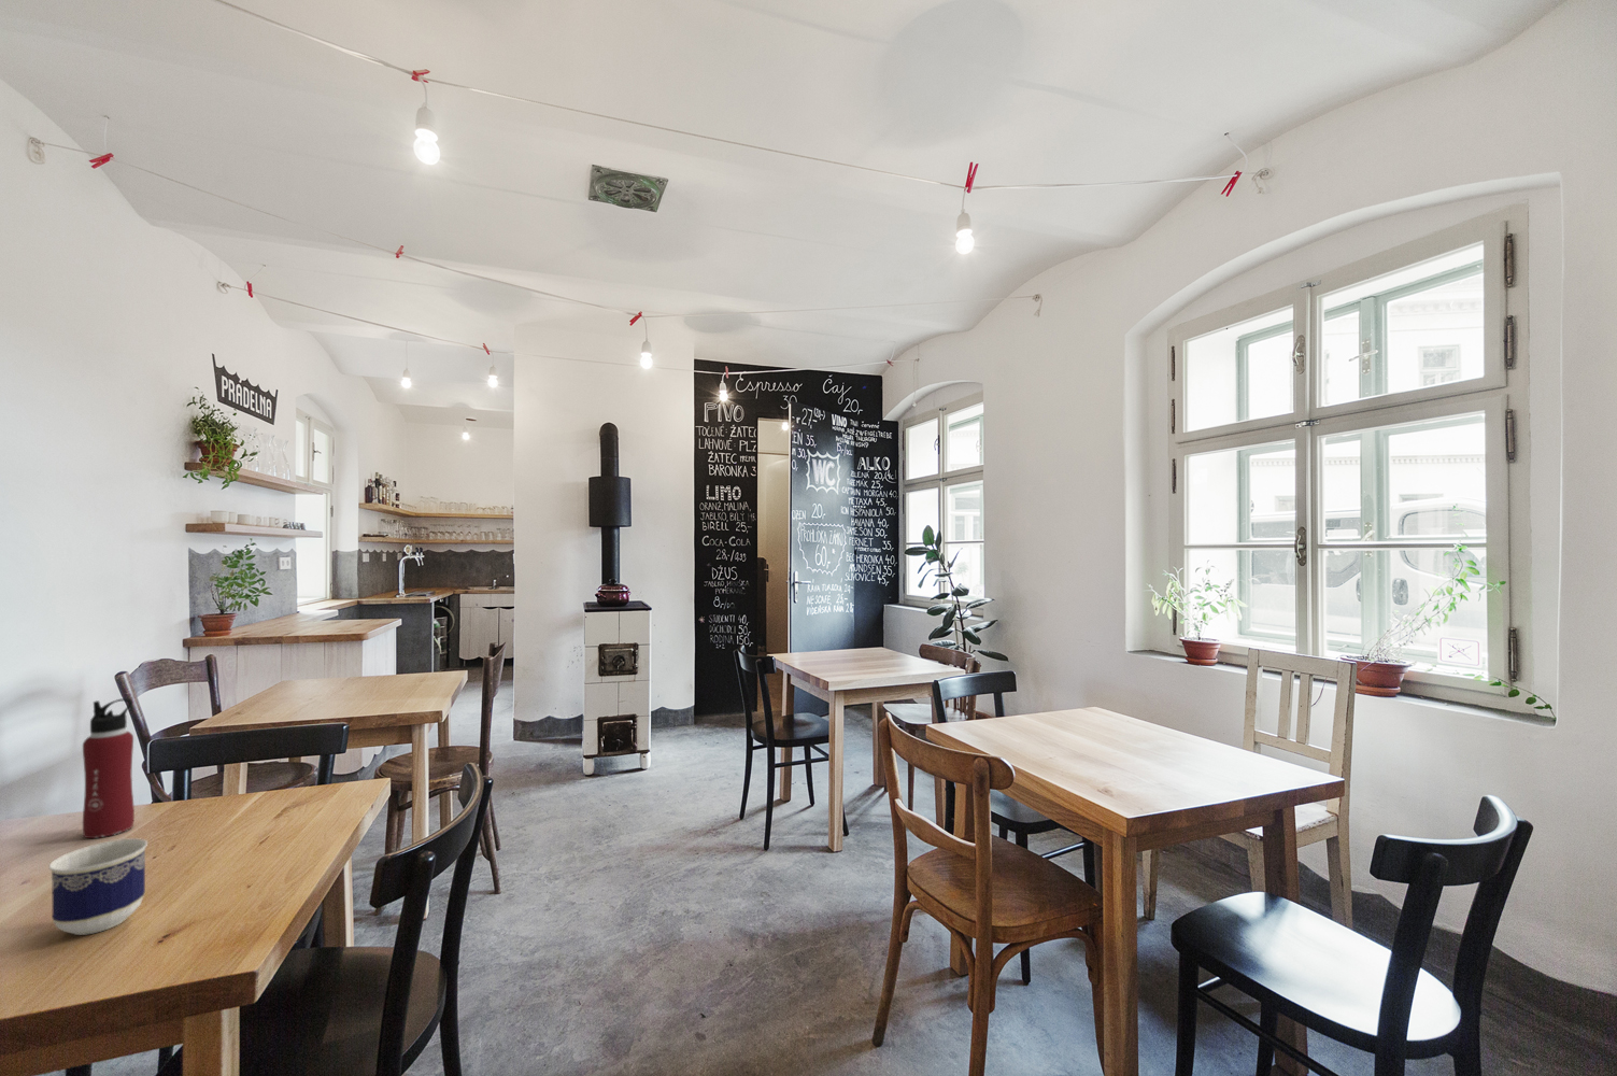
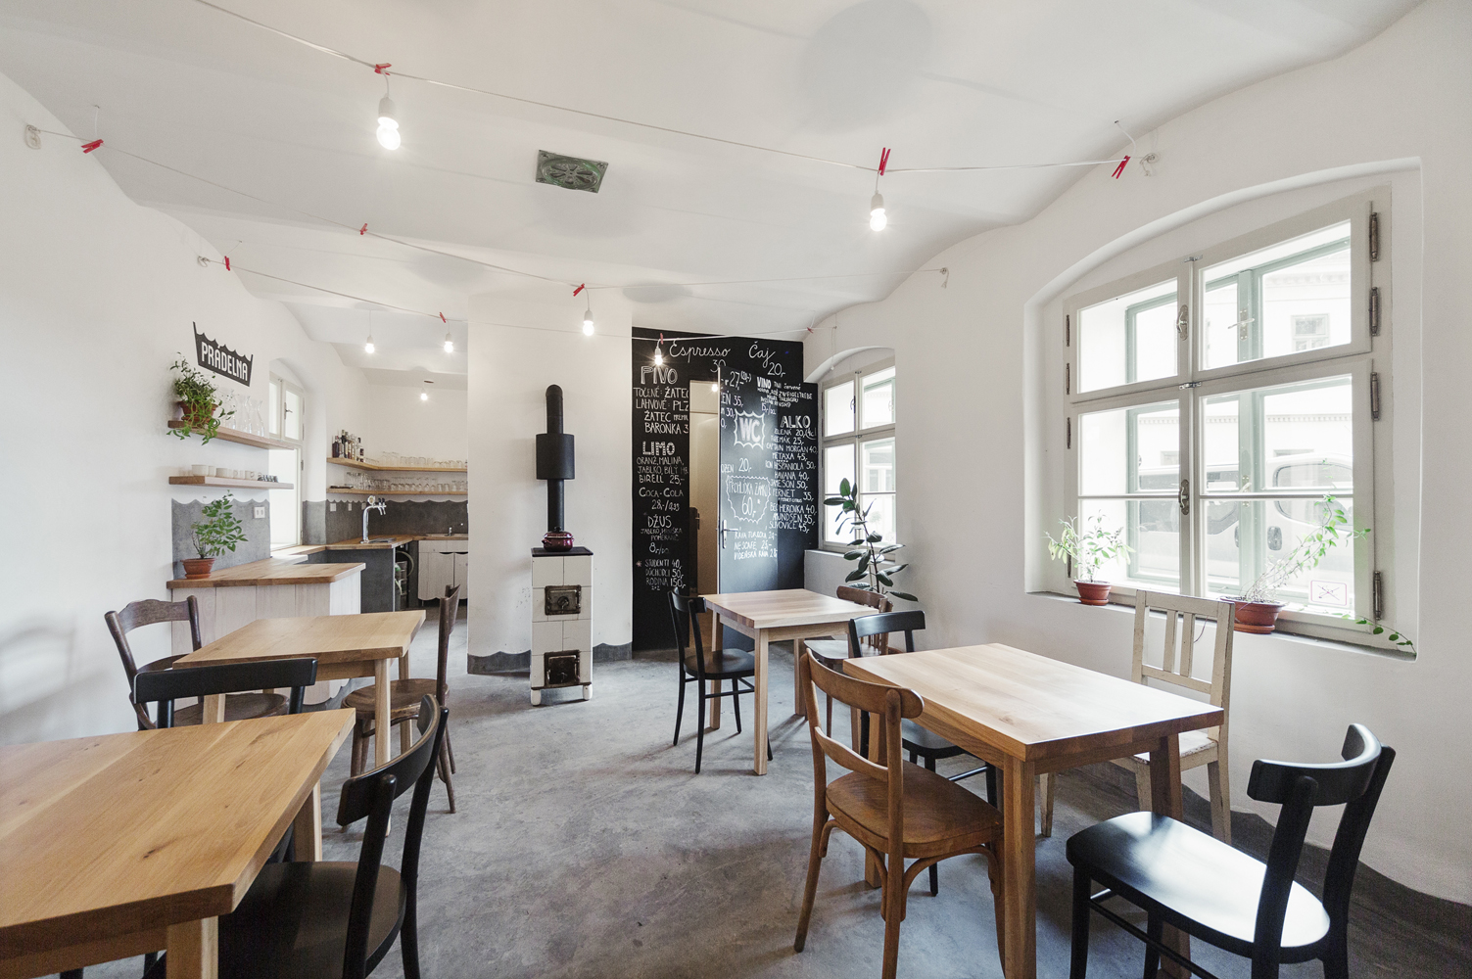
- water bottle [82,698,136,839]
- cup [47,837,149,937]
